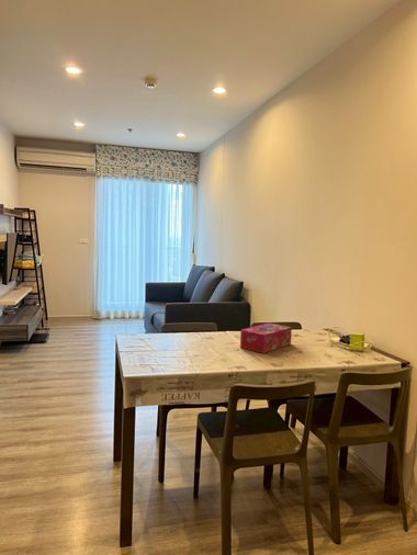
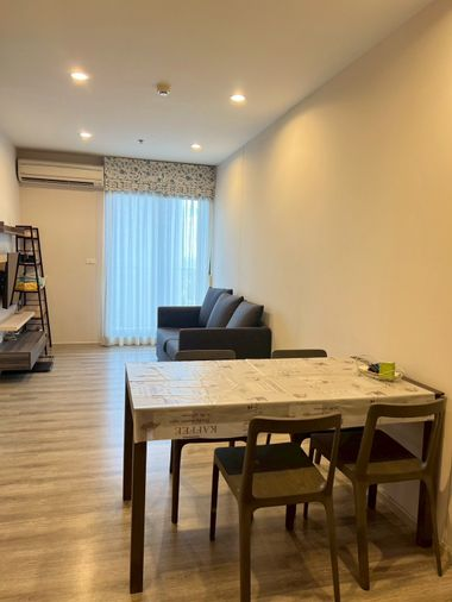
- tissue box [239,321,293,354]
